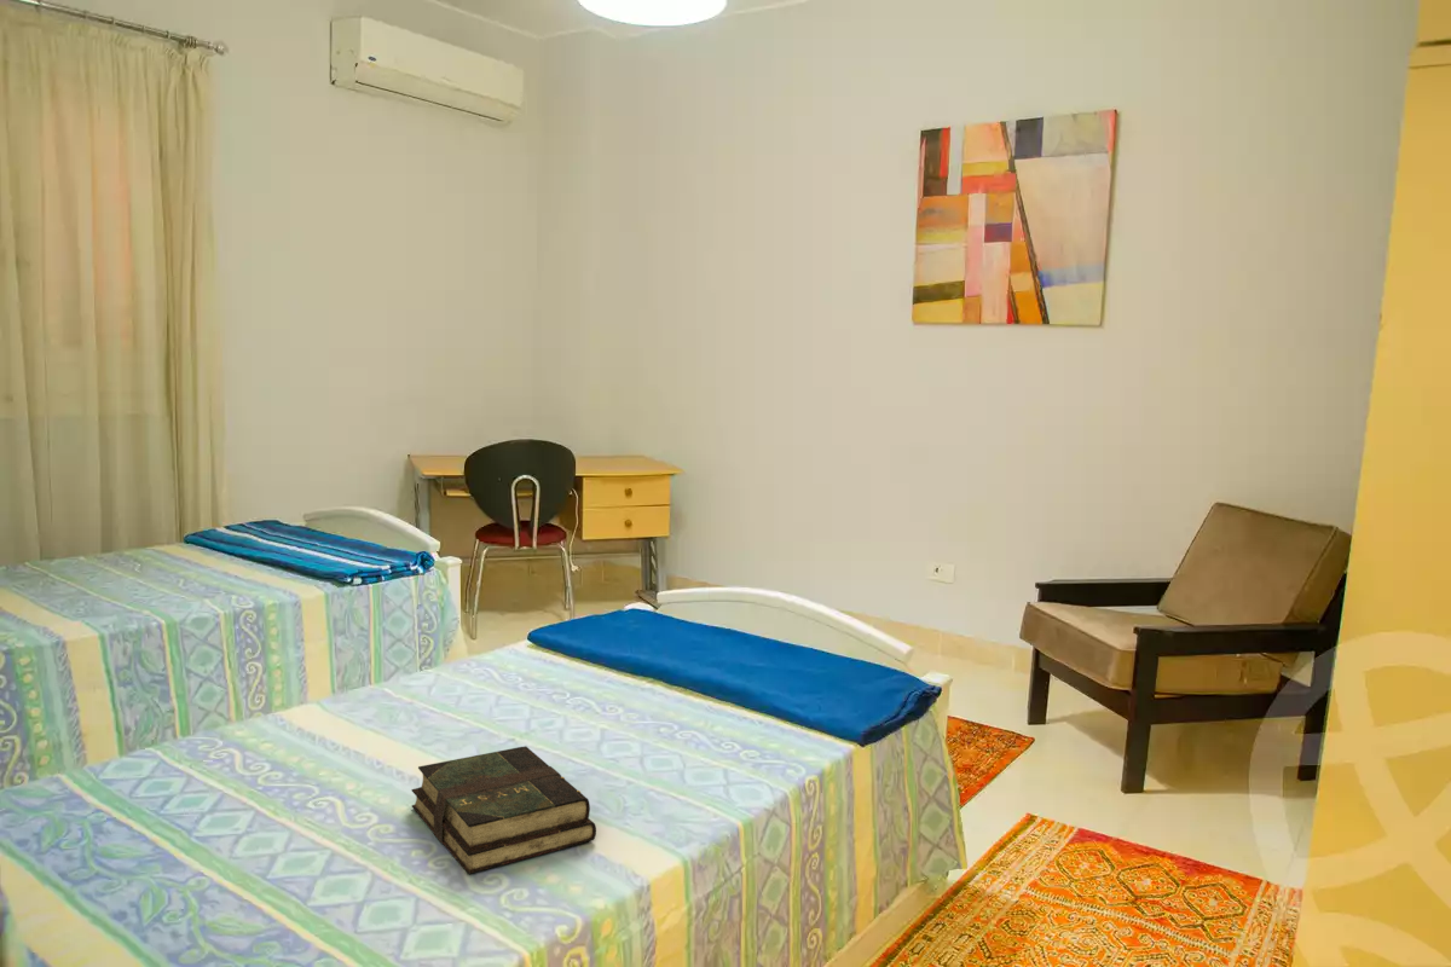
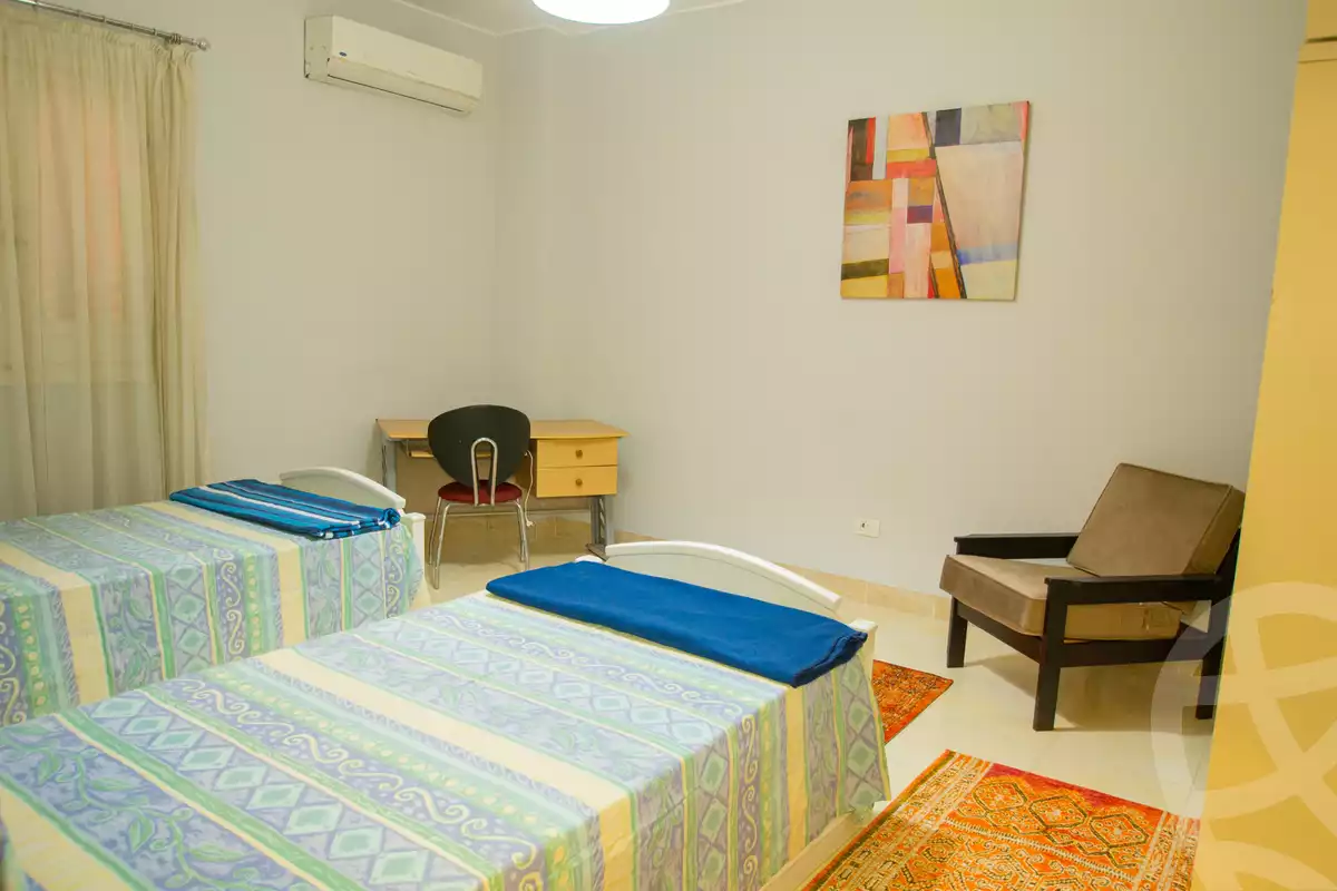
- book [410,746,597,875]
